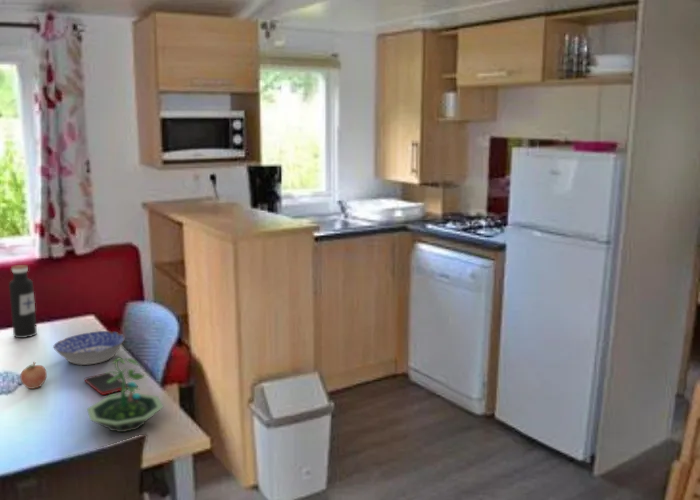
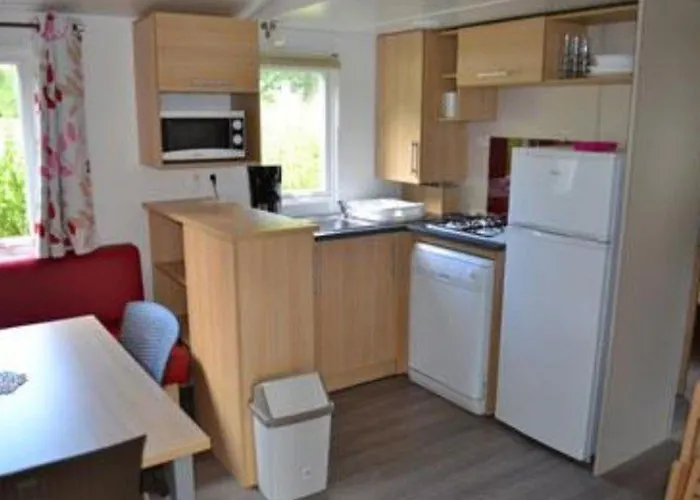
- bowl [52,330,126,366]
- fruit [20,361,48,390]
- water bottle [8,264,38,339]
- cell phone [83,372,128,396]
- terrarium [86,357,164,433]
